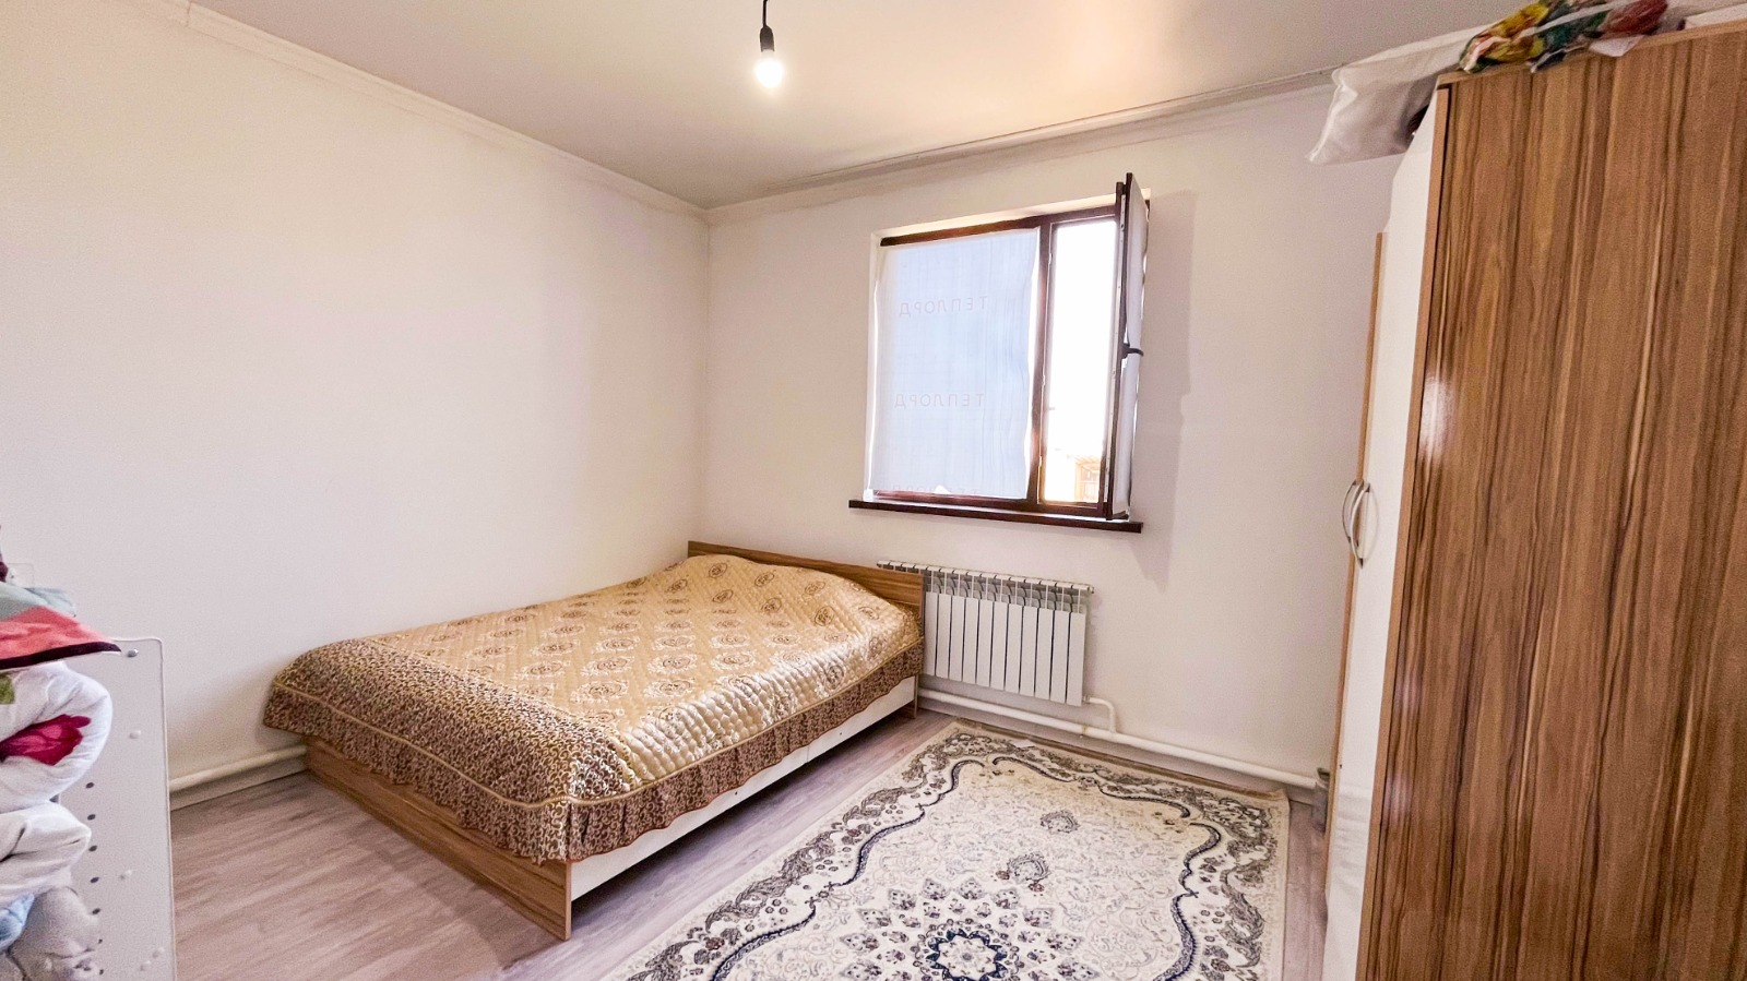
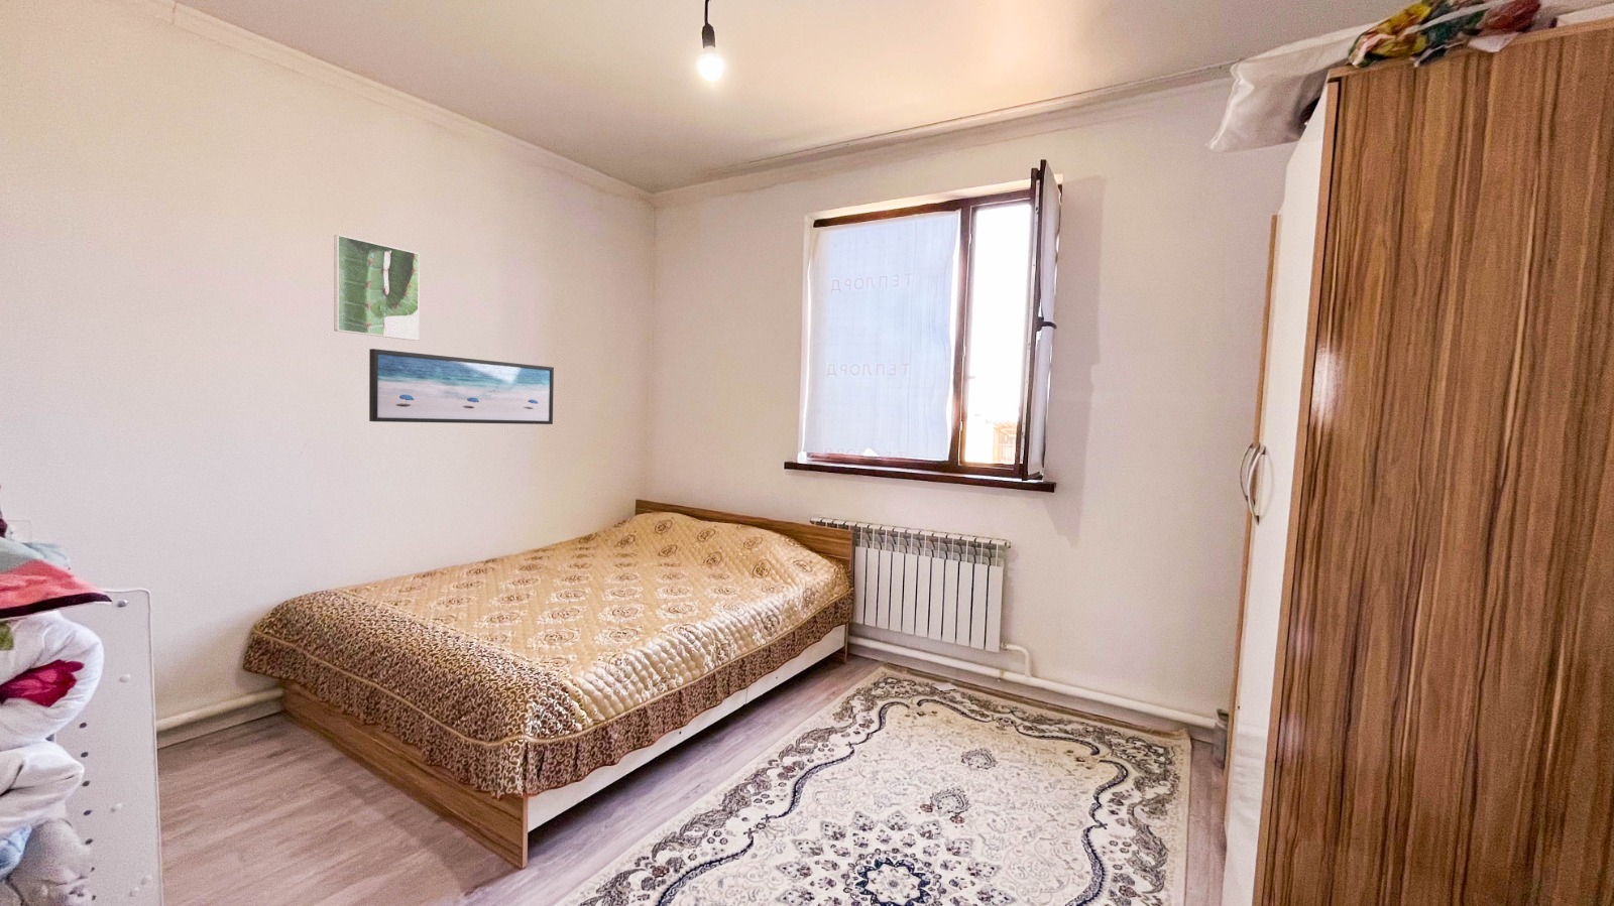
+ wall art [368,348,555,425]
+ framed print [333,234,420,341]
